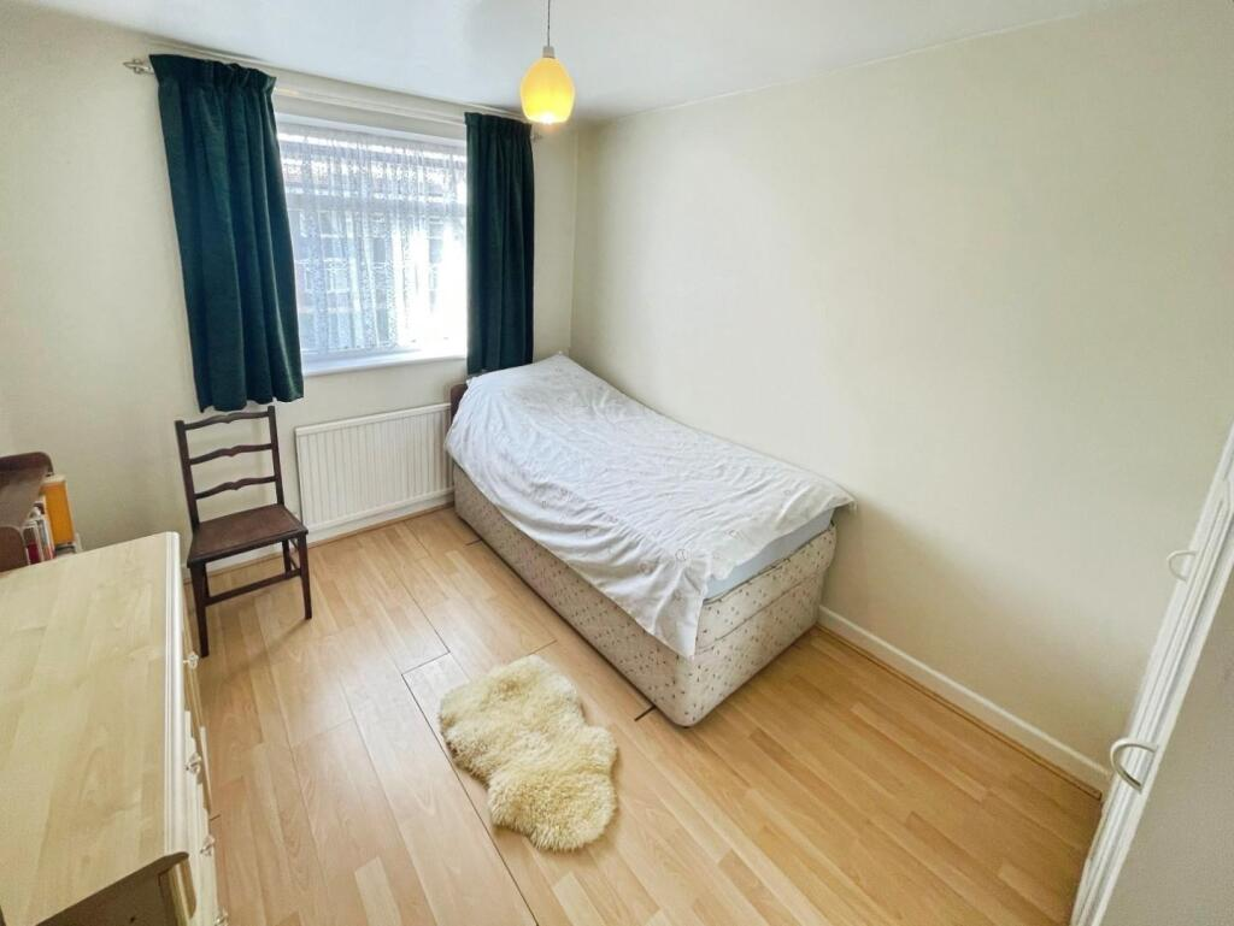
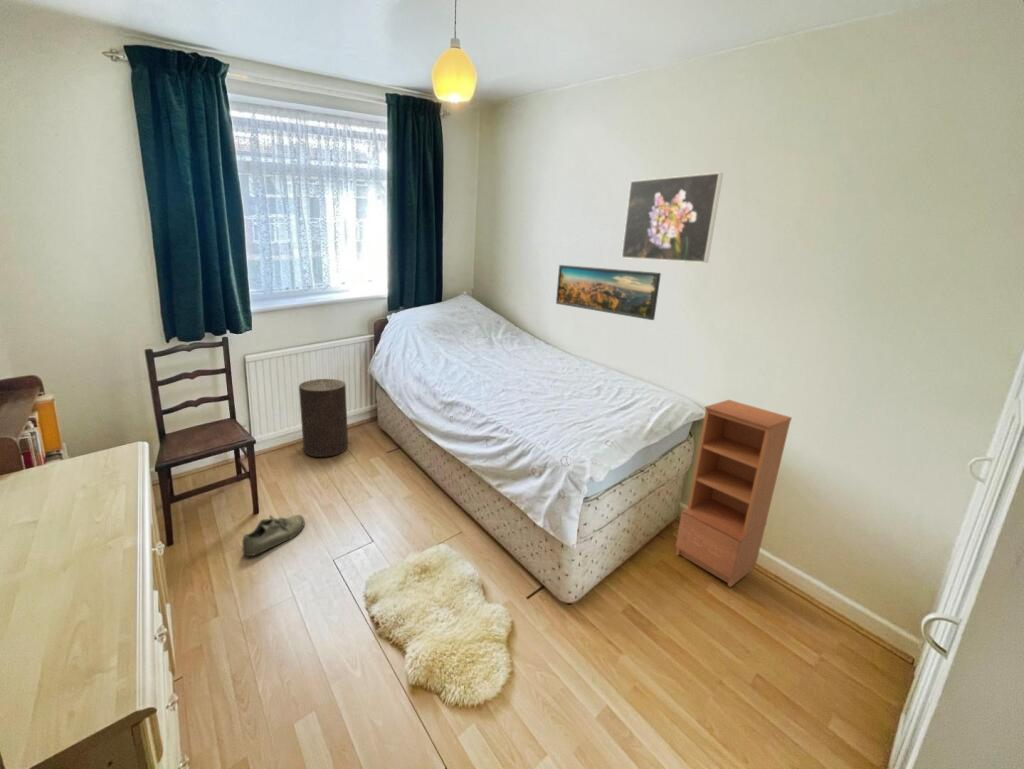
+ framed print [555,264,662,321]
+ stool [298,378,349,458]
+ shoe [241,514,306,557]
+ bookcase [675,399,793,588]
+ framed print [620,171,724,264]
